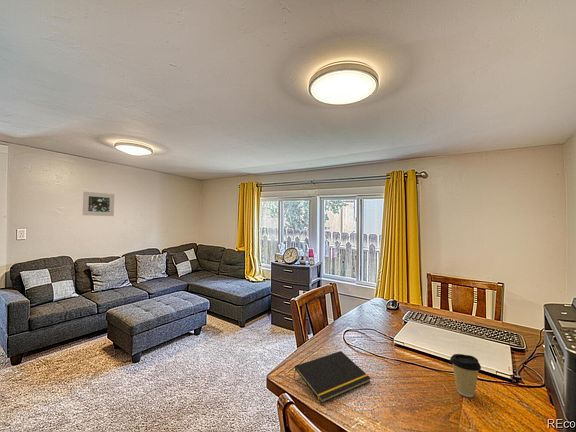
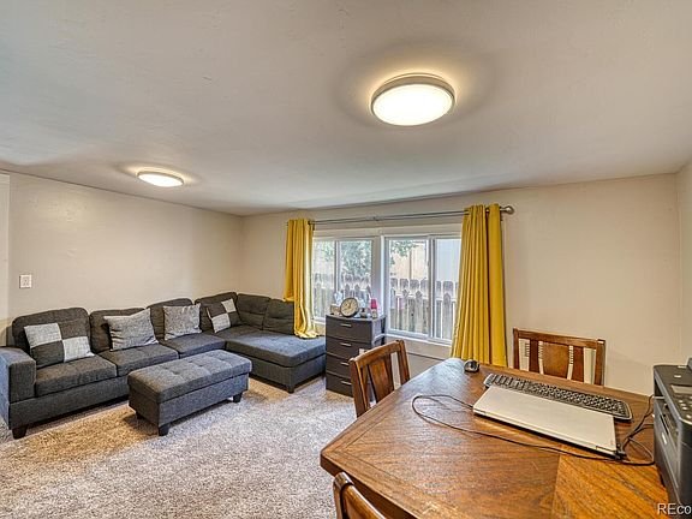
- coffee cup [449,353,482,398]
- notepad [293,350,372,404]
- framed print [82,191,115,217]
